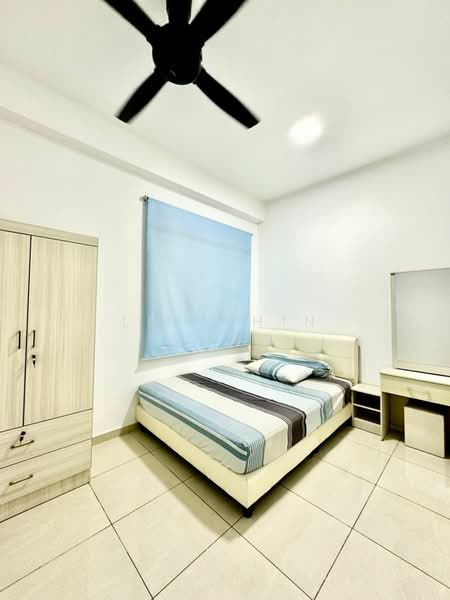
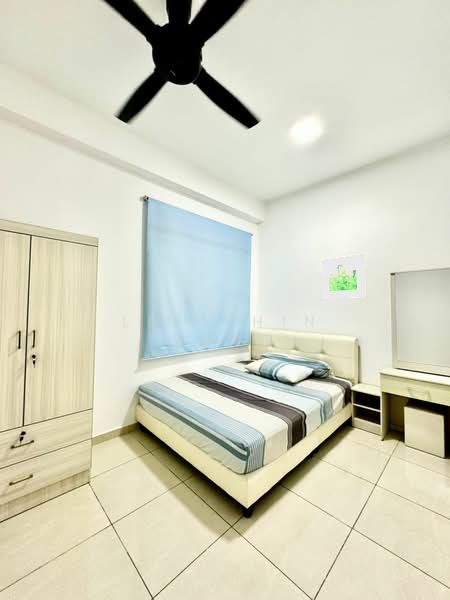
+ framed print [321,253,366,299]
